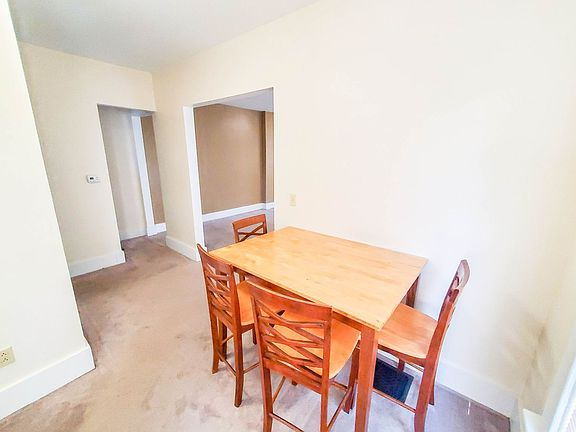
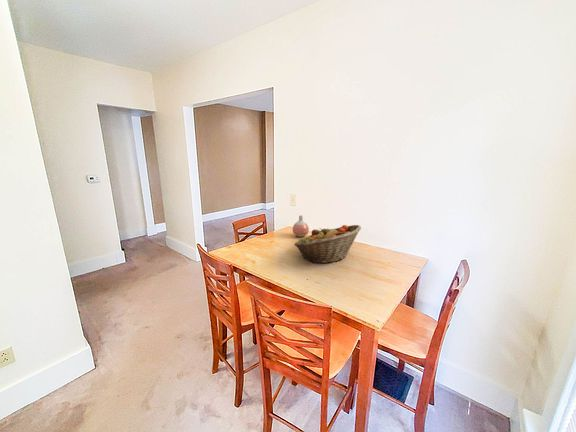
+ fruit basket [294,224,362,264]
+ vase [292,214,310,238]
